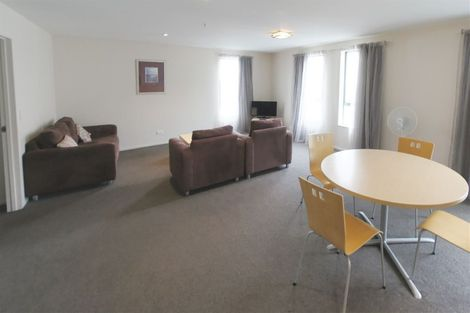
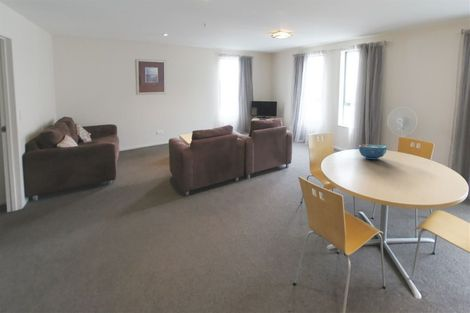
+ bowl [358,142,388,160]
